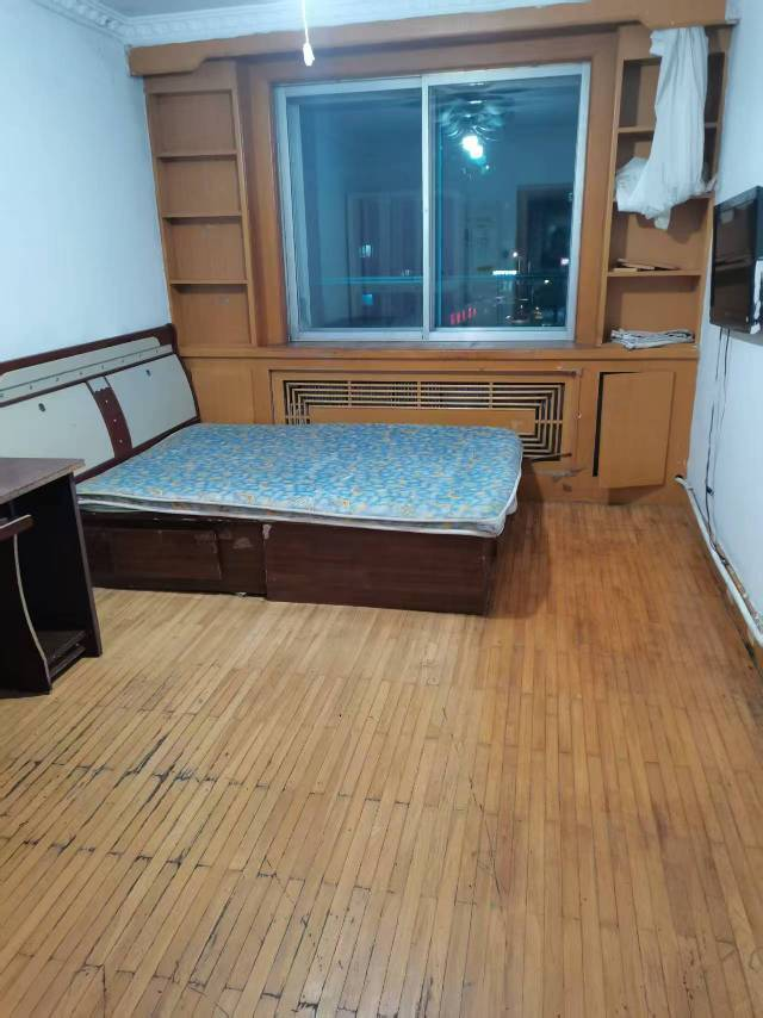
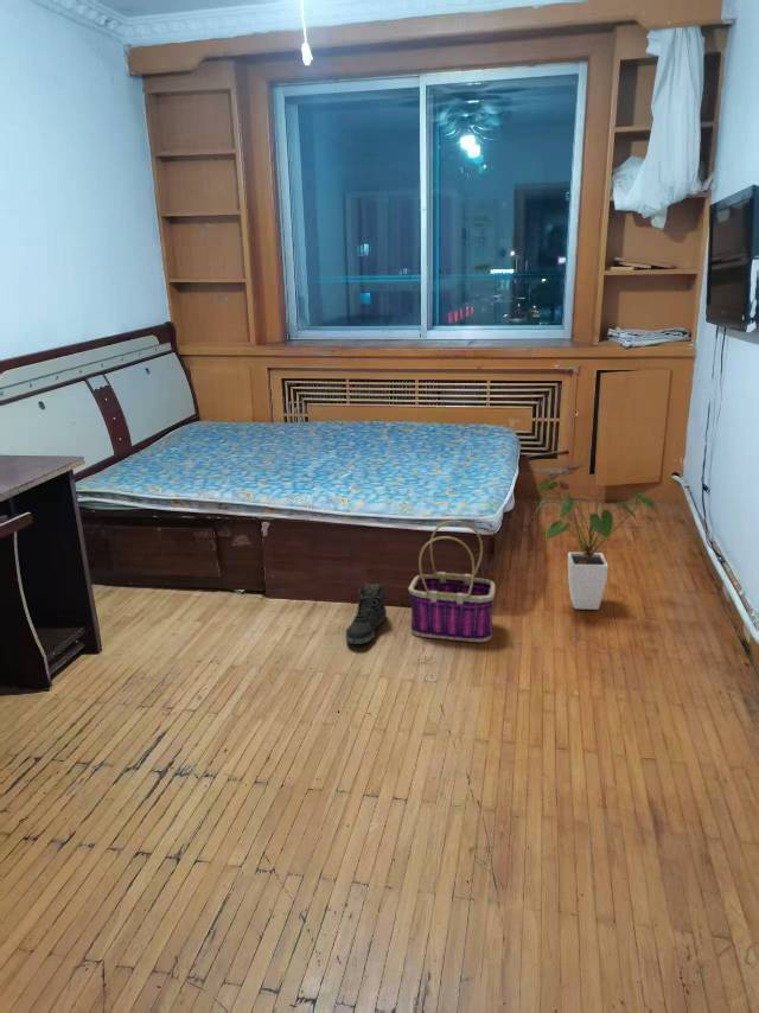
+ sneaker [345,582,388,645]
+ house plant [532,477,656,611]
+ basket [408,520,497,643]
